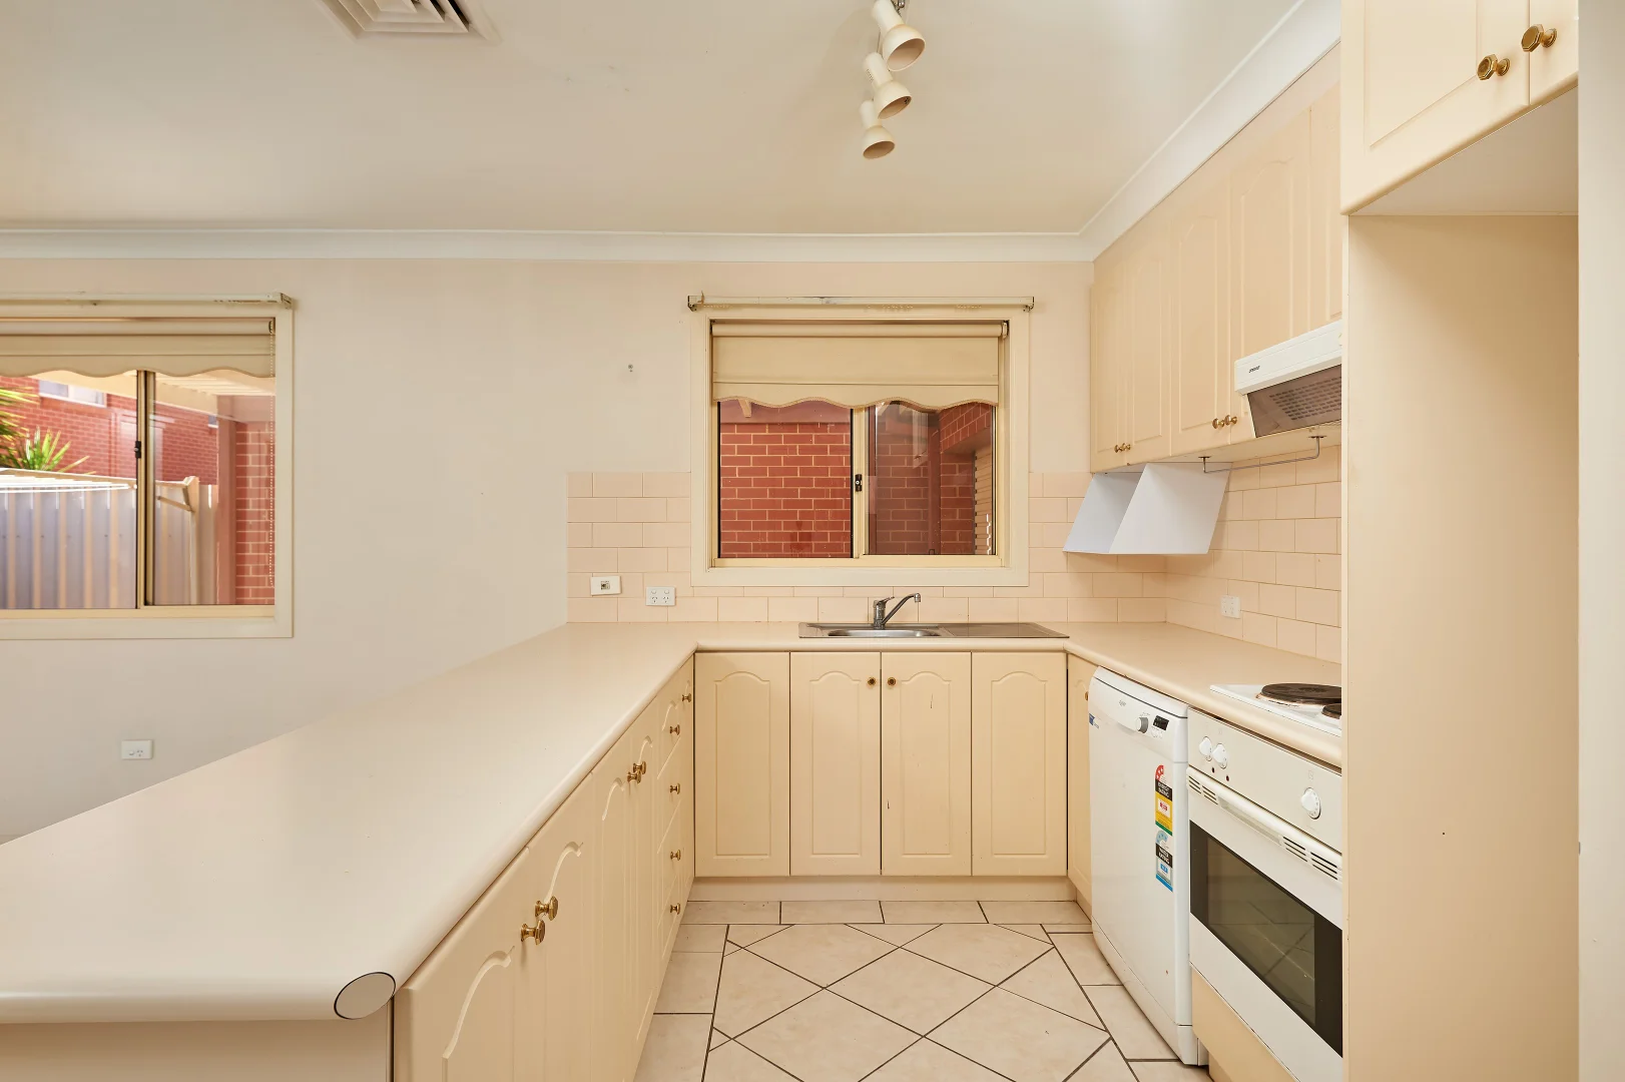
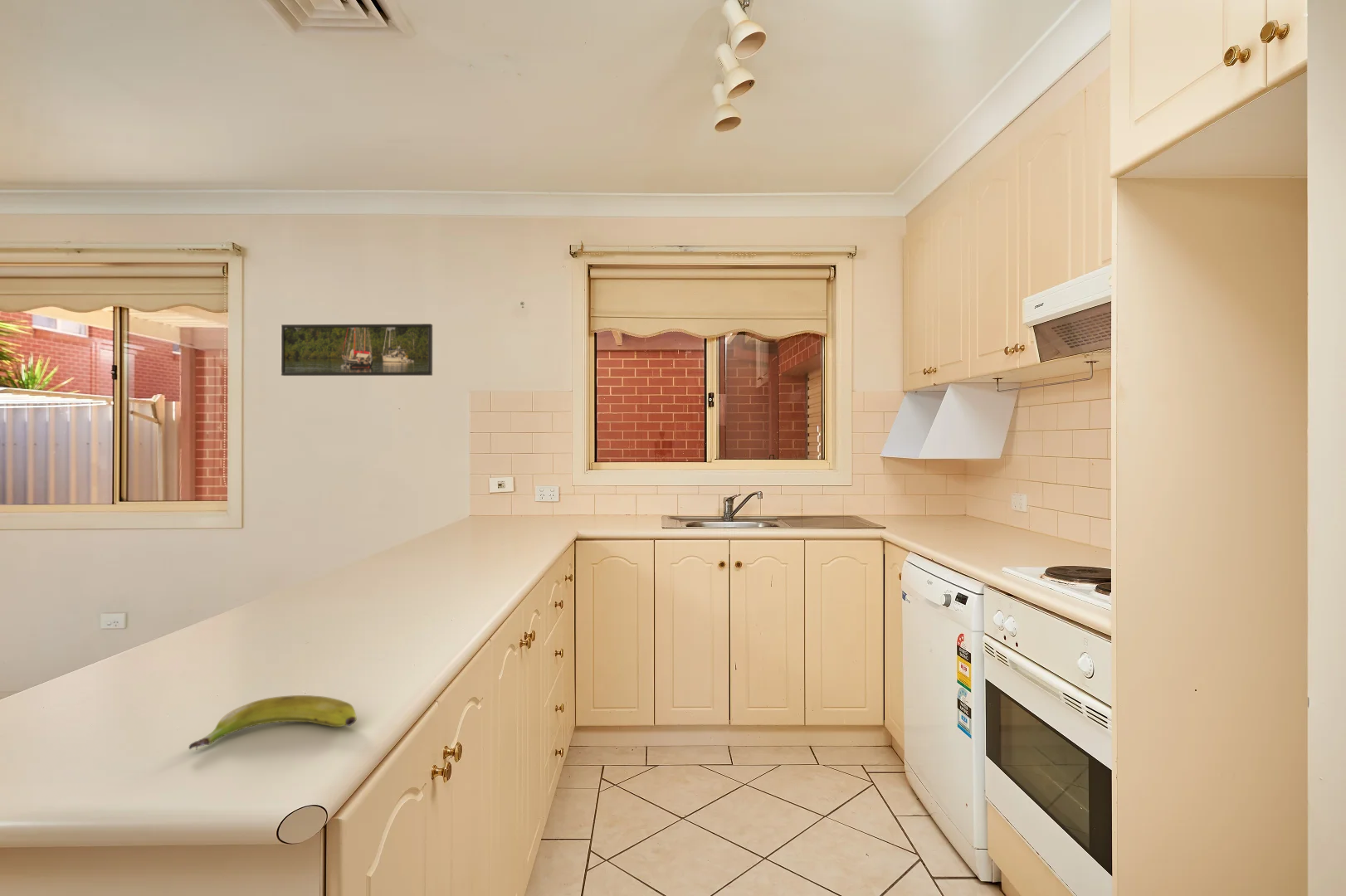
+ banana [188,694,358,751]
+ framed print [280,323,433,377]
